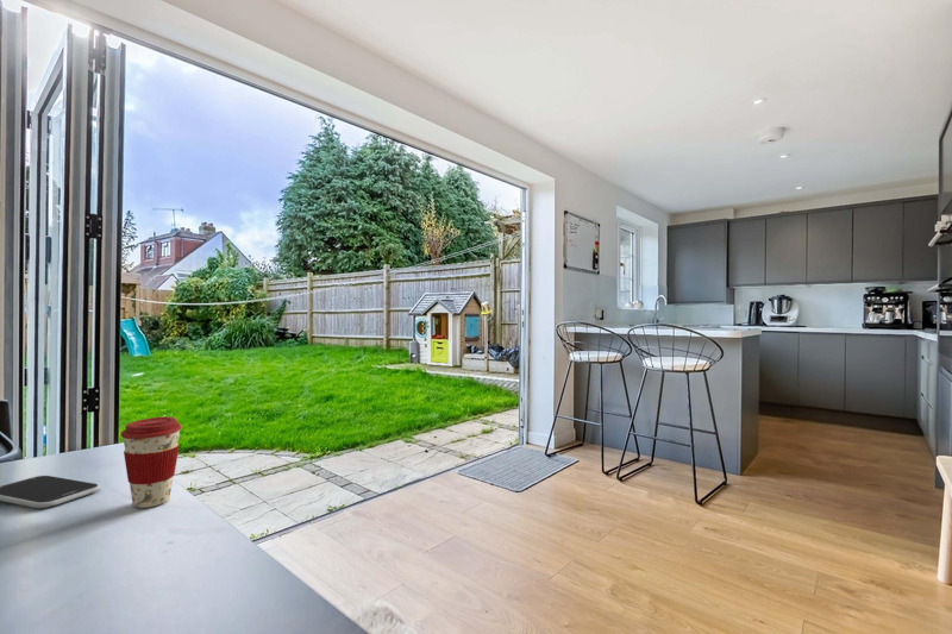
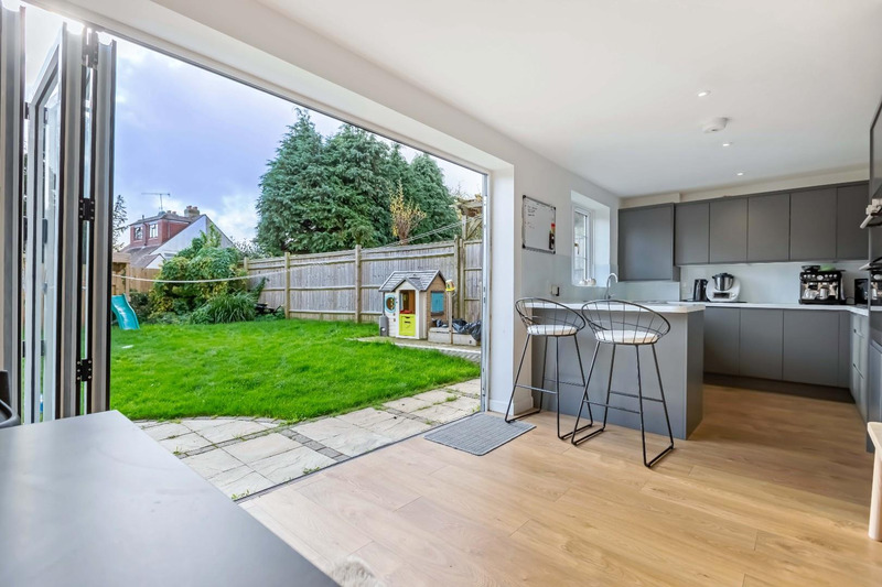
- smartphone [0,475,101,509]
- coffee cup [119,415,183,509]
